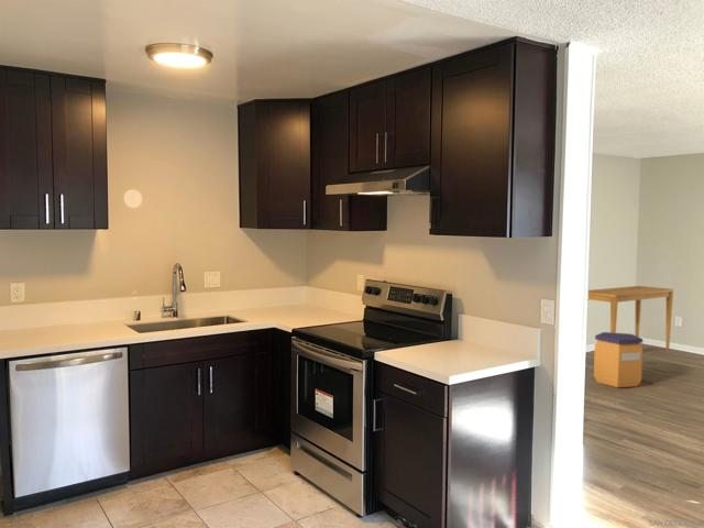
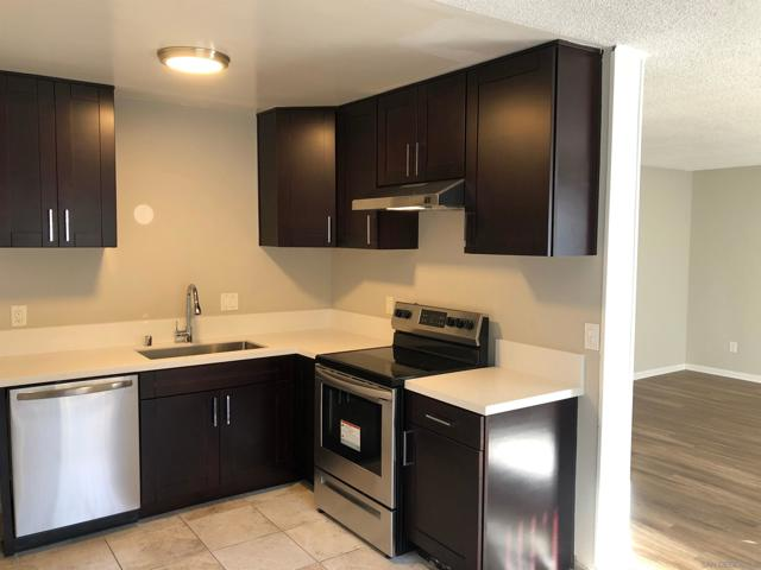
- trash can [593,331,644,388]
- console table [587,285,674,351]
